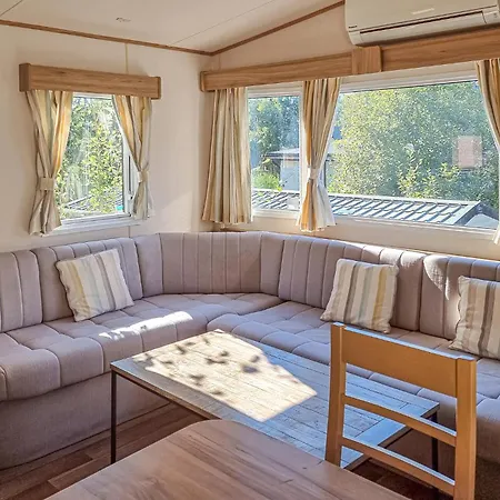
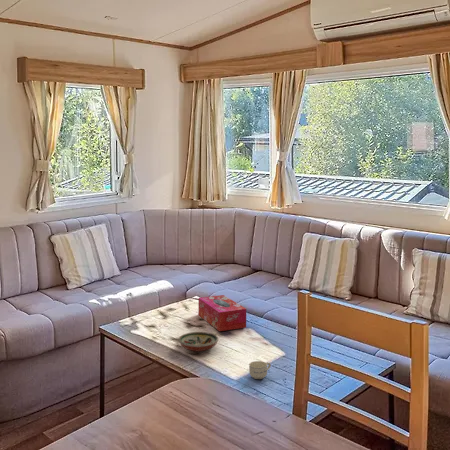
+ decorative bowl [177,331,219,353]
+ tissue box [198,294,247,332]
+ cup [248,360,272,380]
